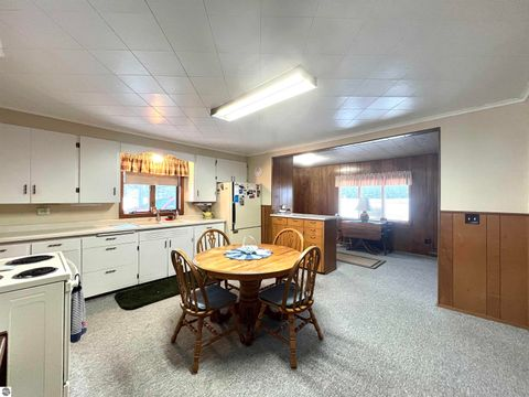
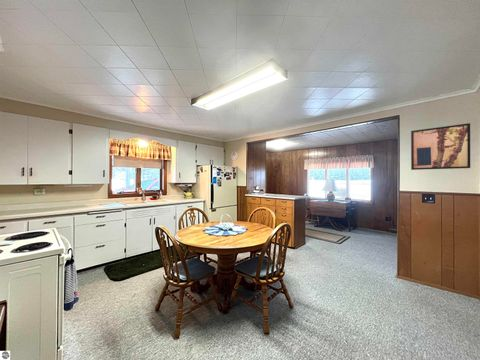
+ wall art [410,122,471,171]
